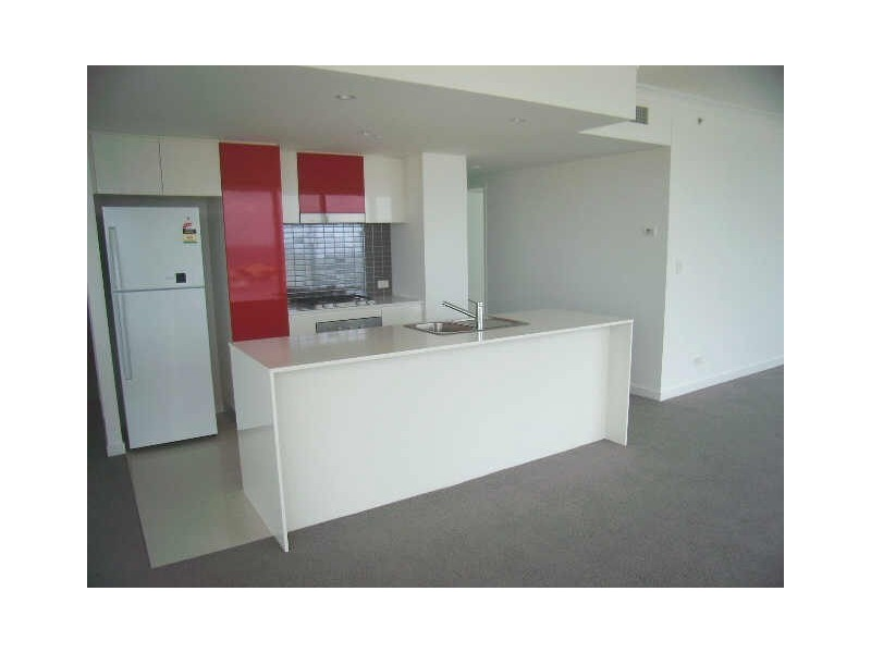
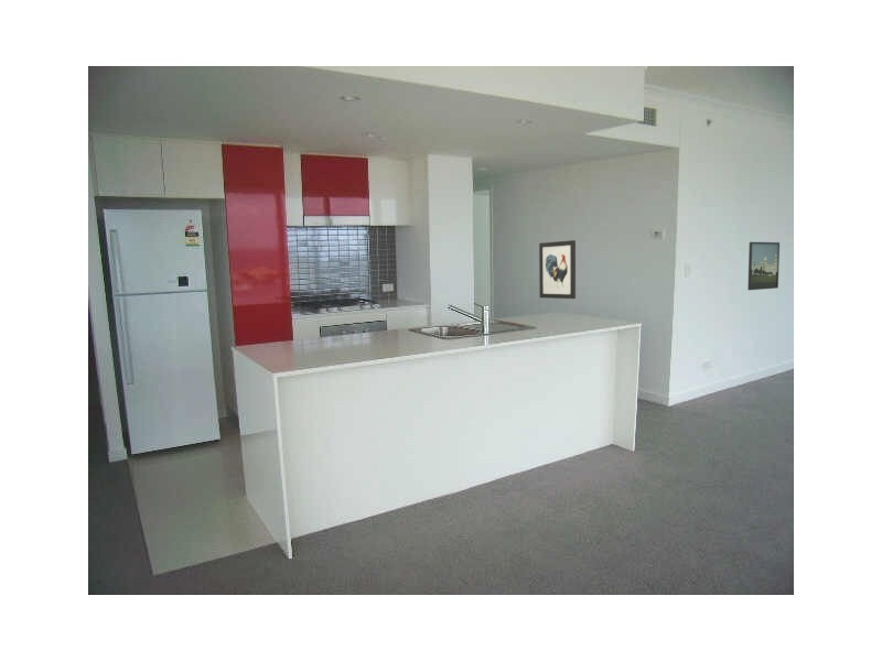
+ wall art [538,239,577,300]
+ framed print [746,241,781,291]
